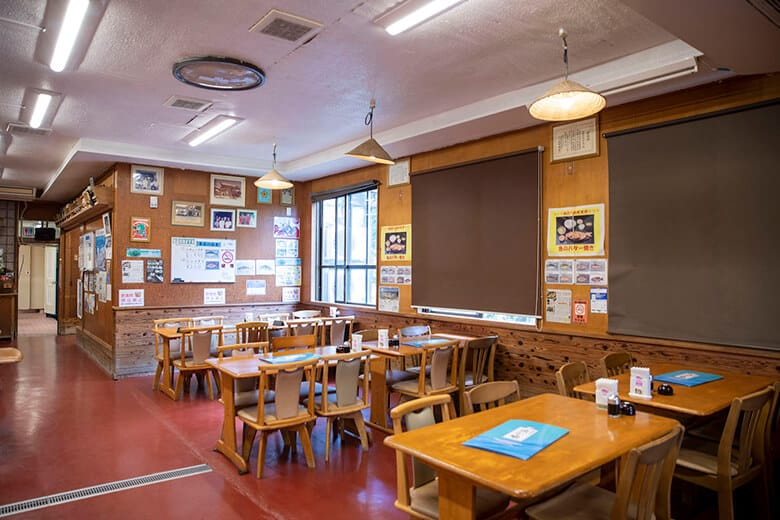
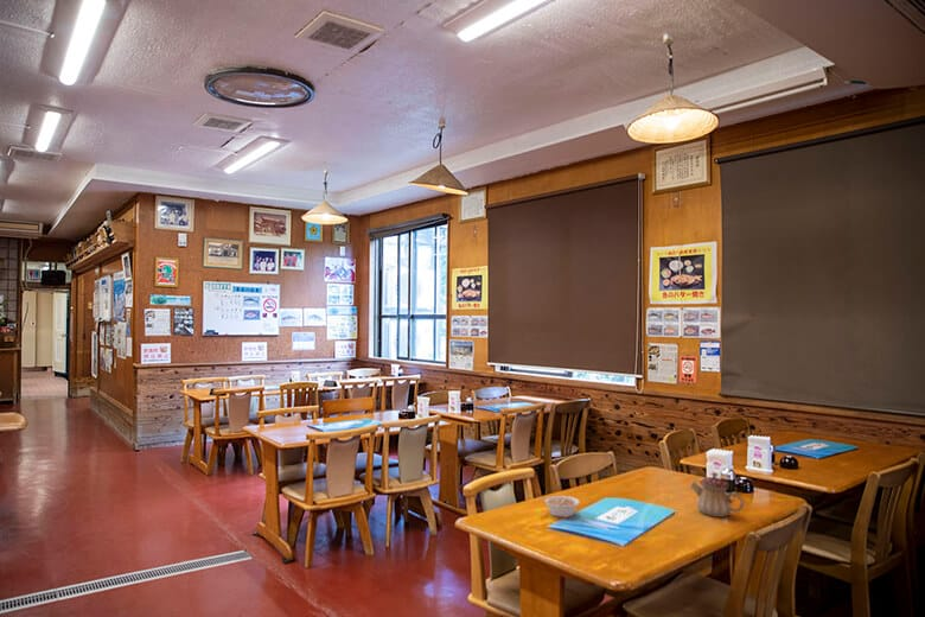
+ teapot [690,471,745,519]
+ legume [538,495,581,519]
